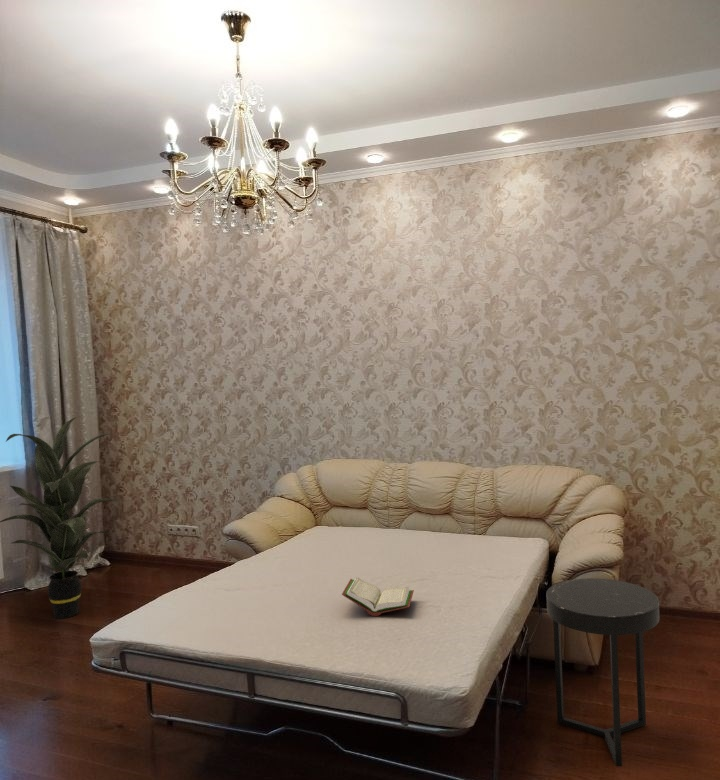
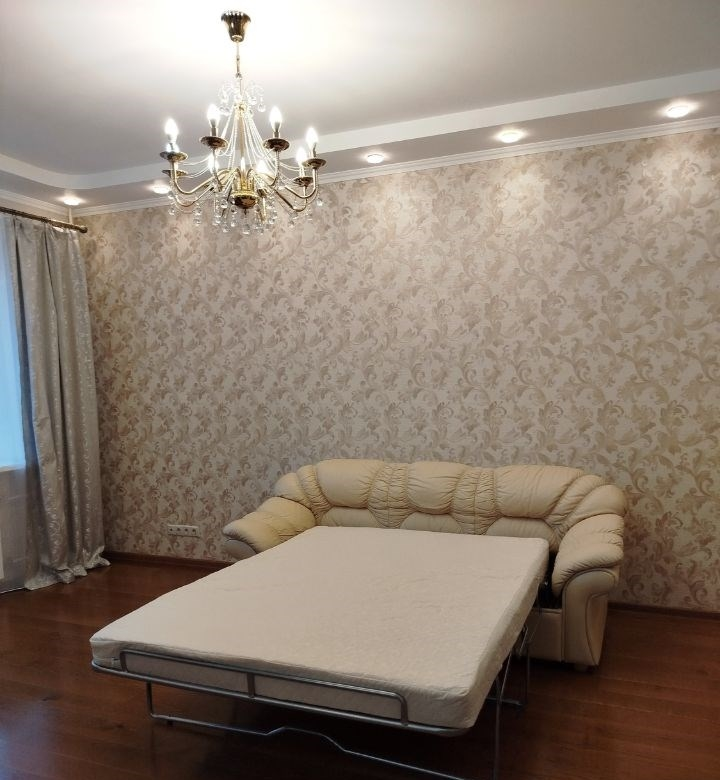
- book [341,576,415,617]
- indoor plant [0,415,123,620]
- side table [545,577,660,767]
